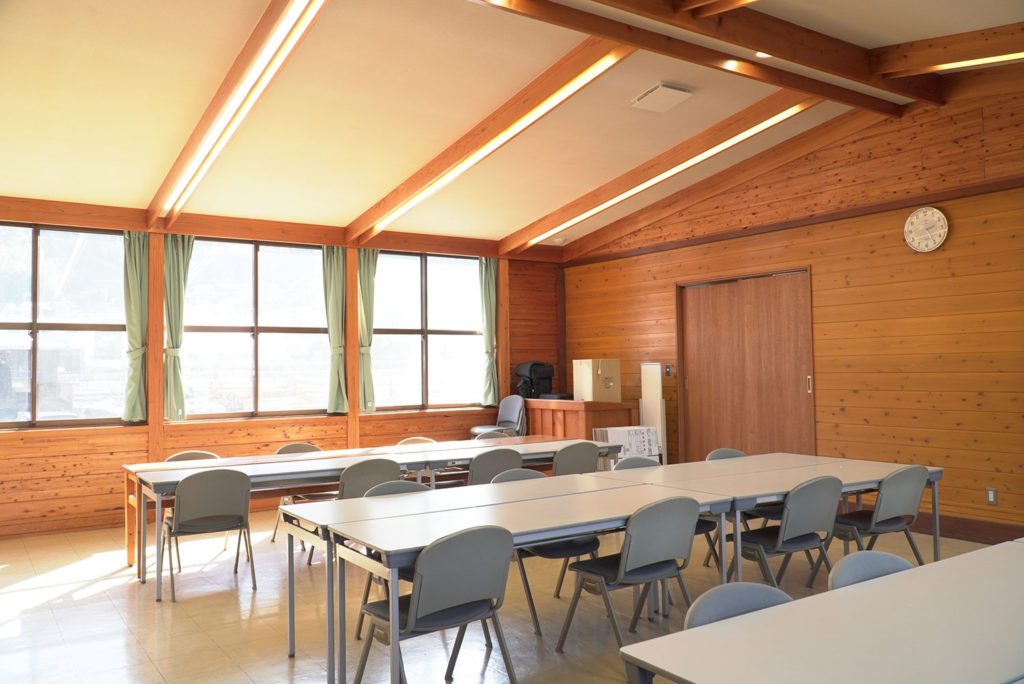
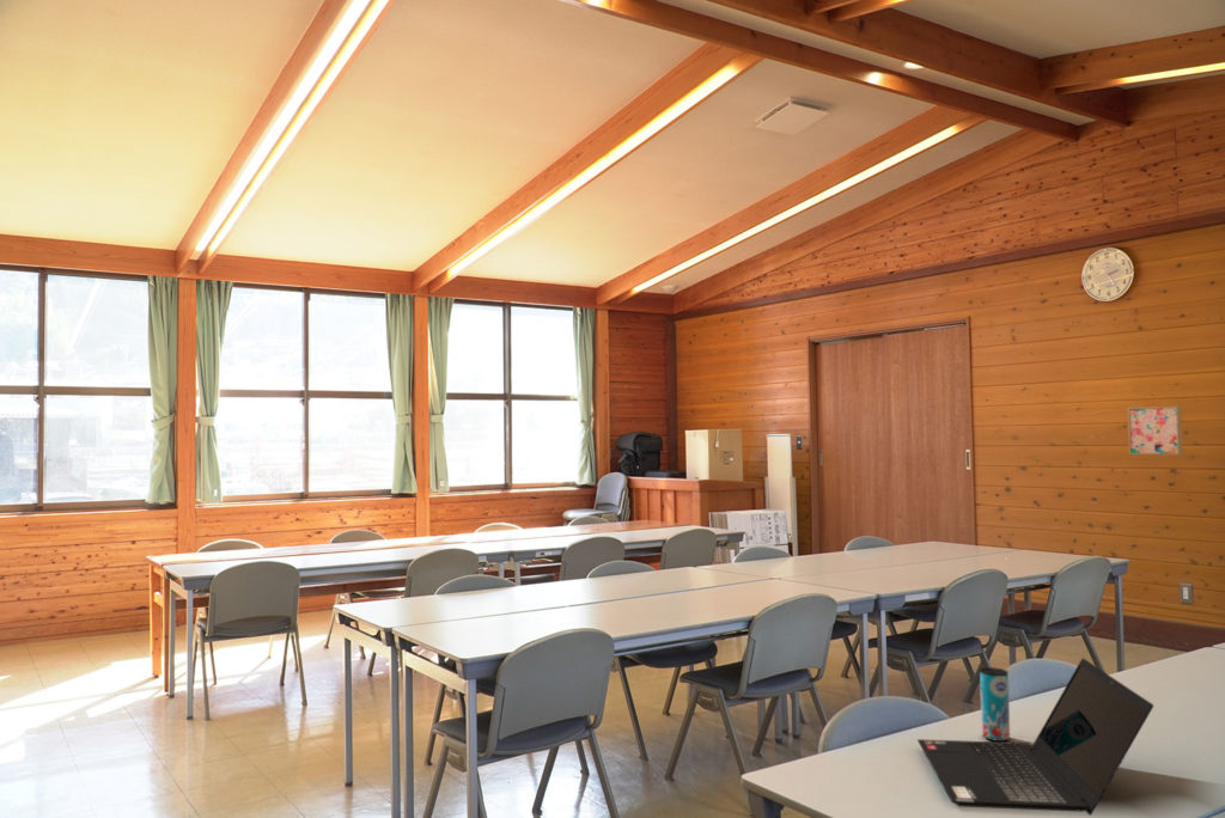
+ wall art [1126,404,1184,457]
+ beverage can [979,666,1011,743]
+ laptop computer [916,657,1154,817]
